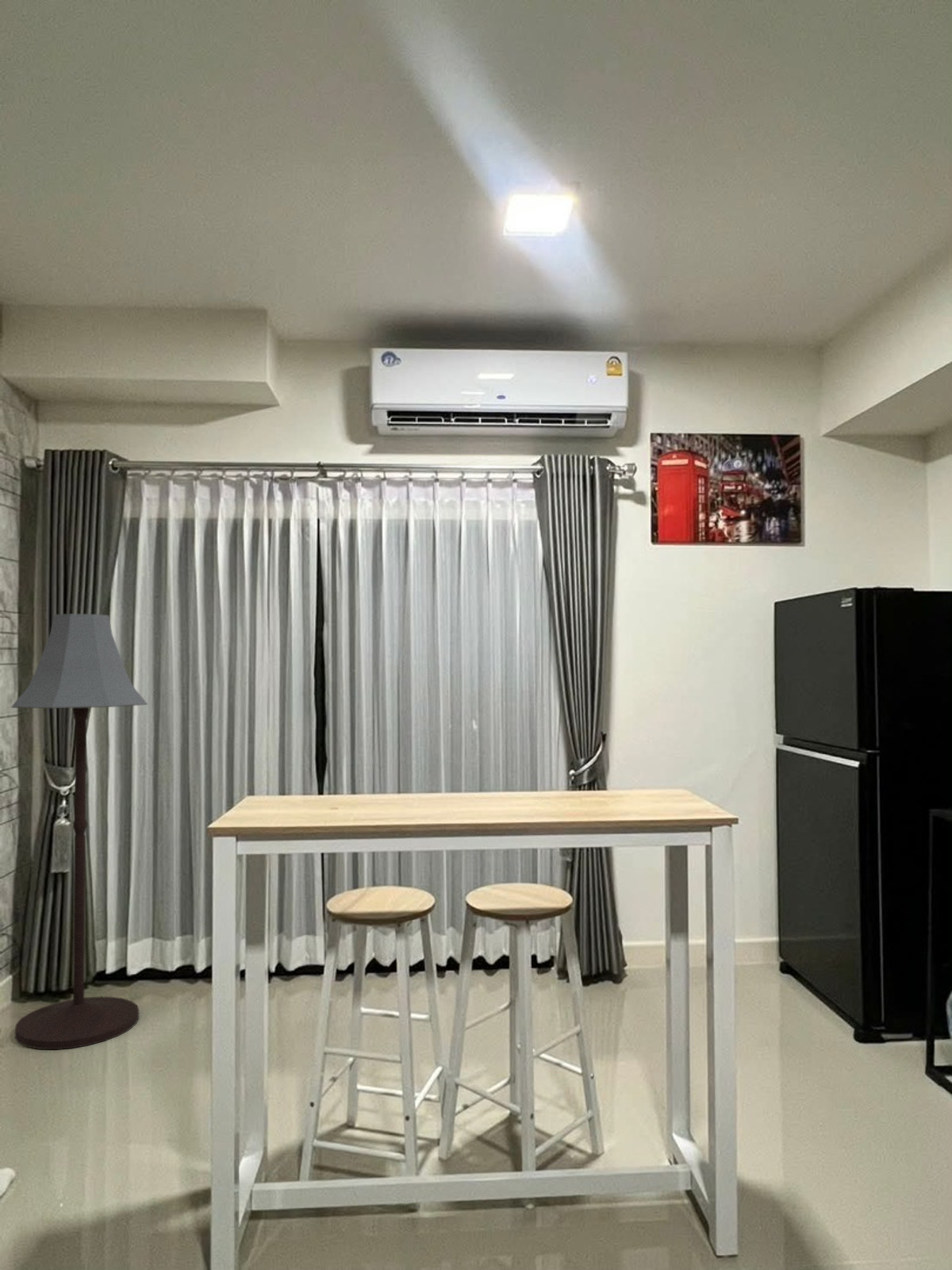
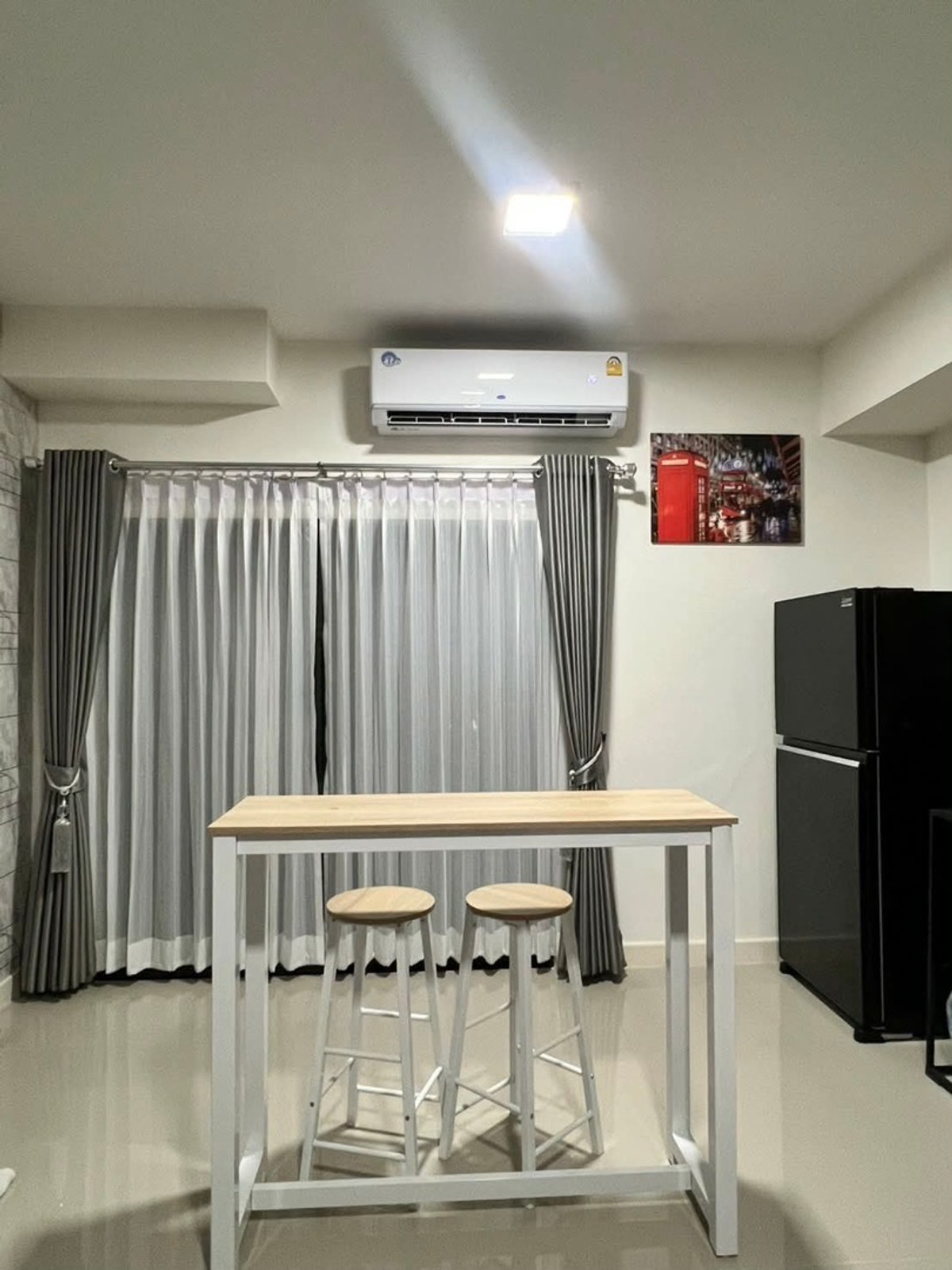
- floor lamp [10,613,148,1050]
